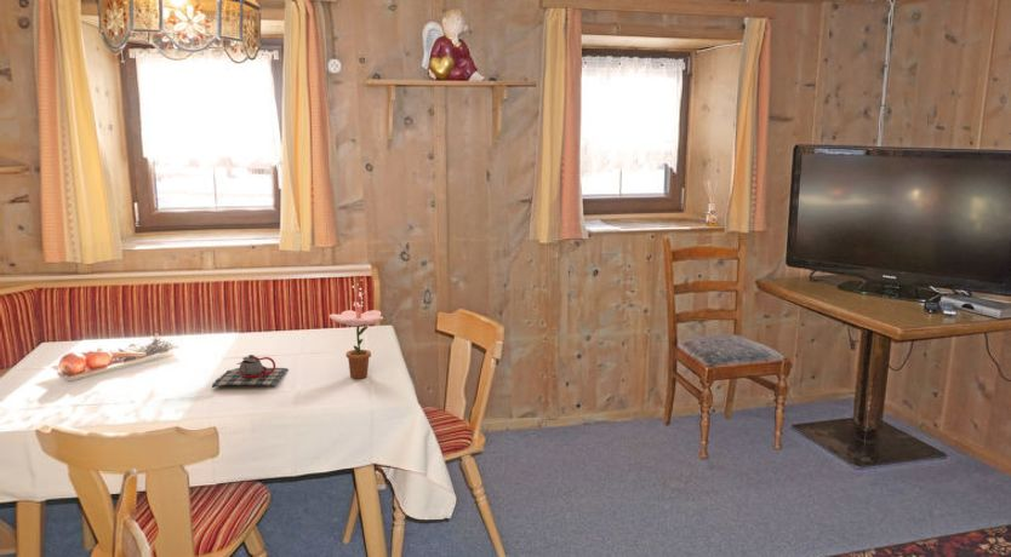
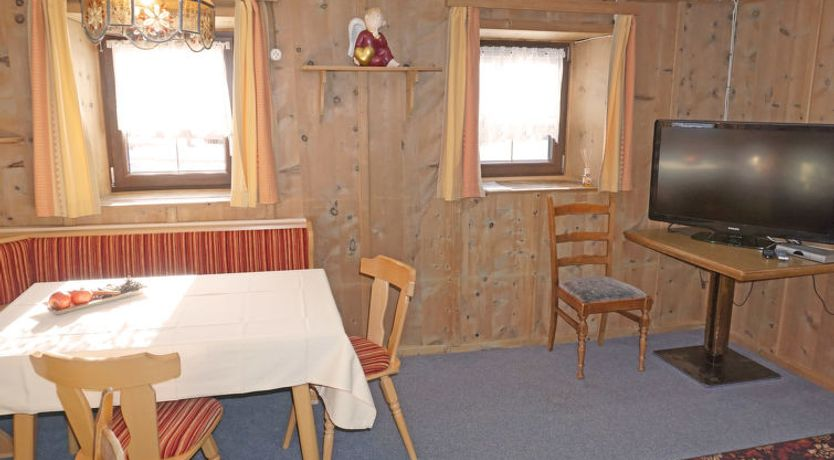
- flower [327,278,384,379]
- teapot [211,354,289,389]
